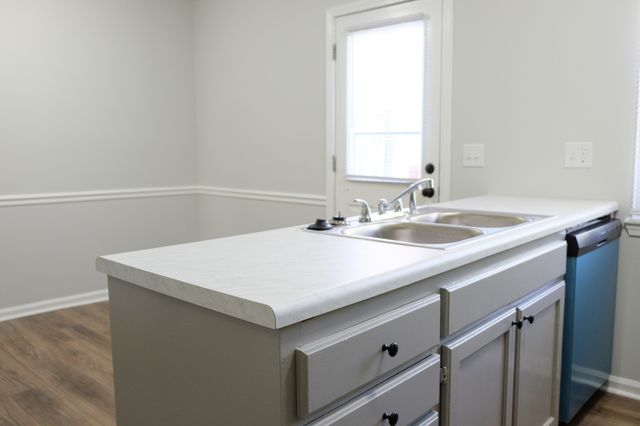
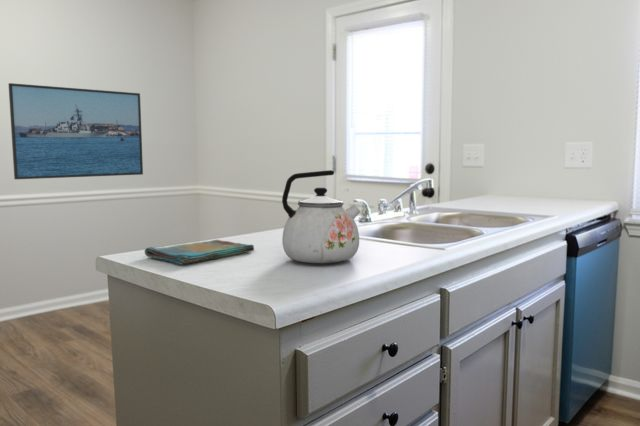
+ kettle [281,169,362,264]
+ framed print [7,82,144,180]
+ dish towel [144,239,255,265]
